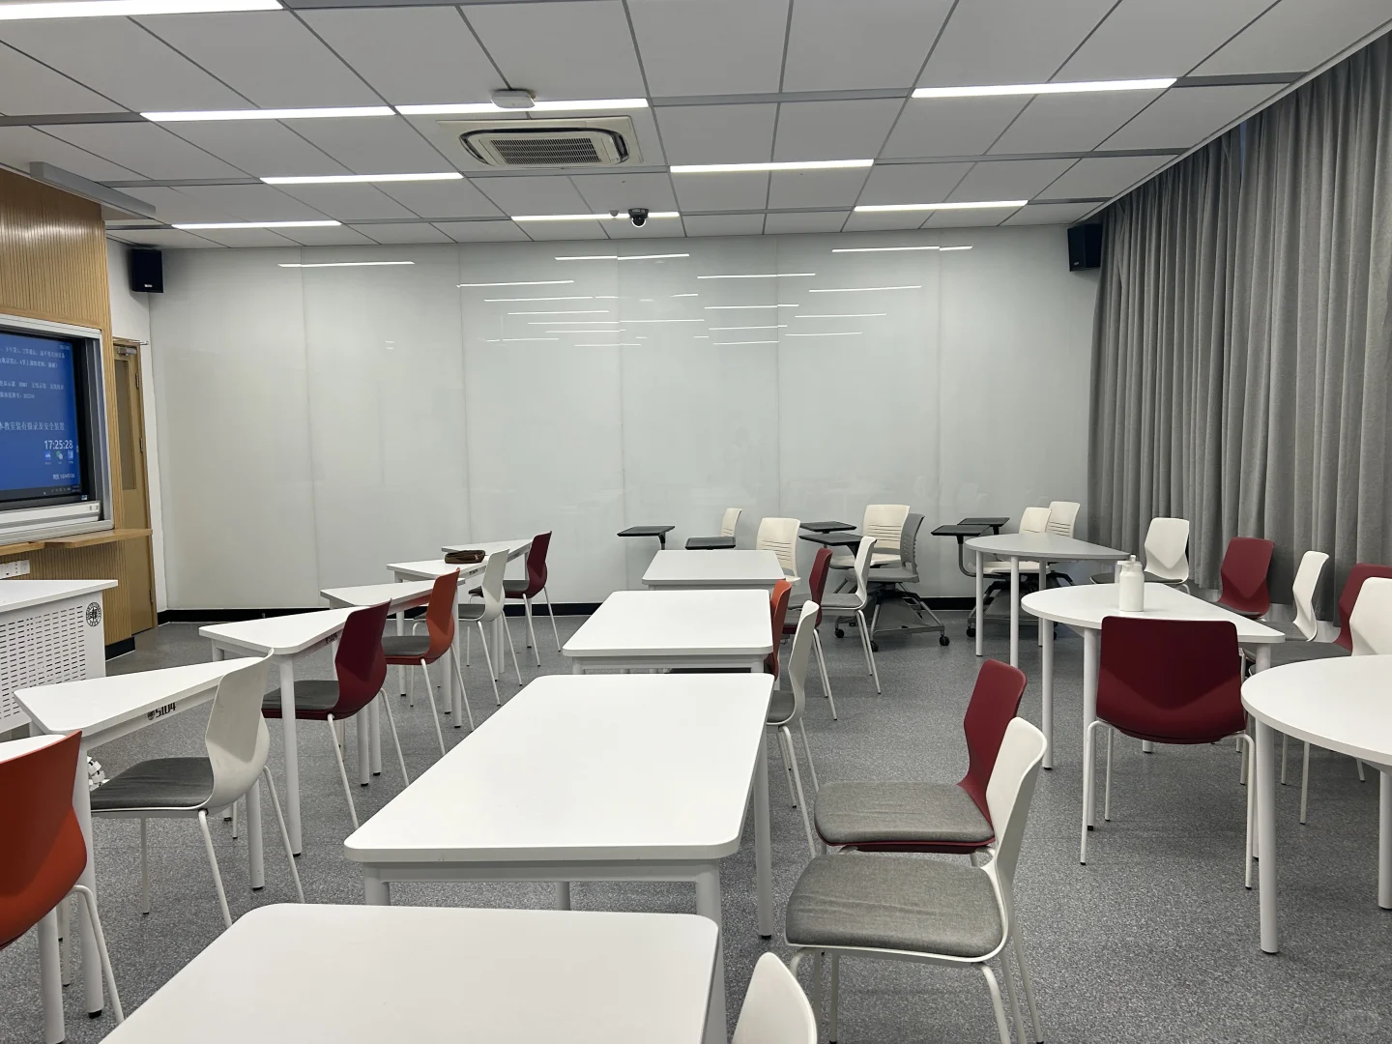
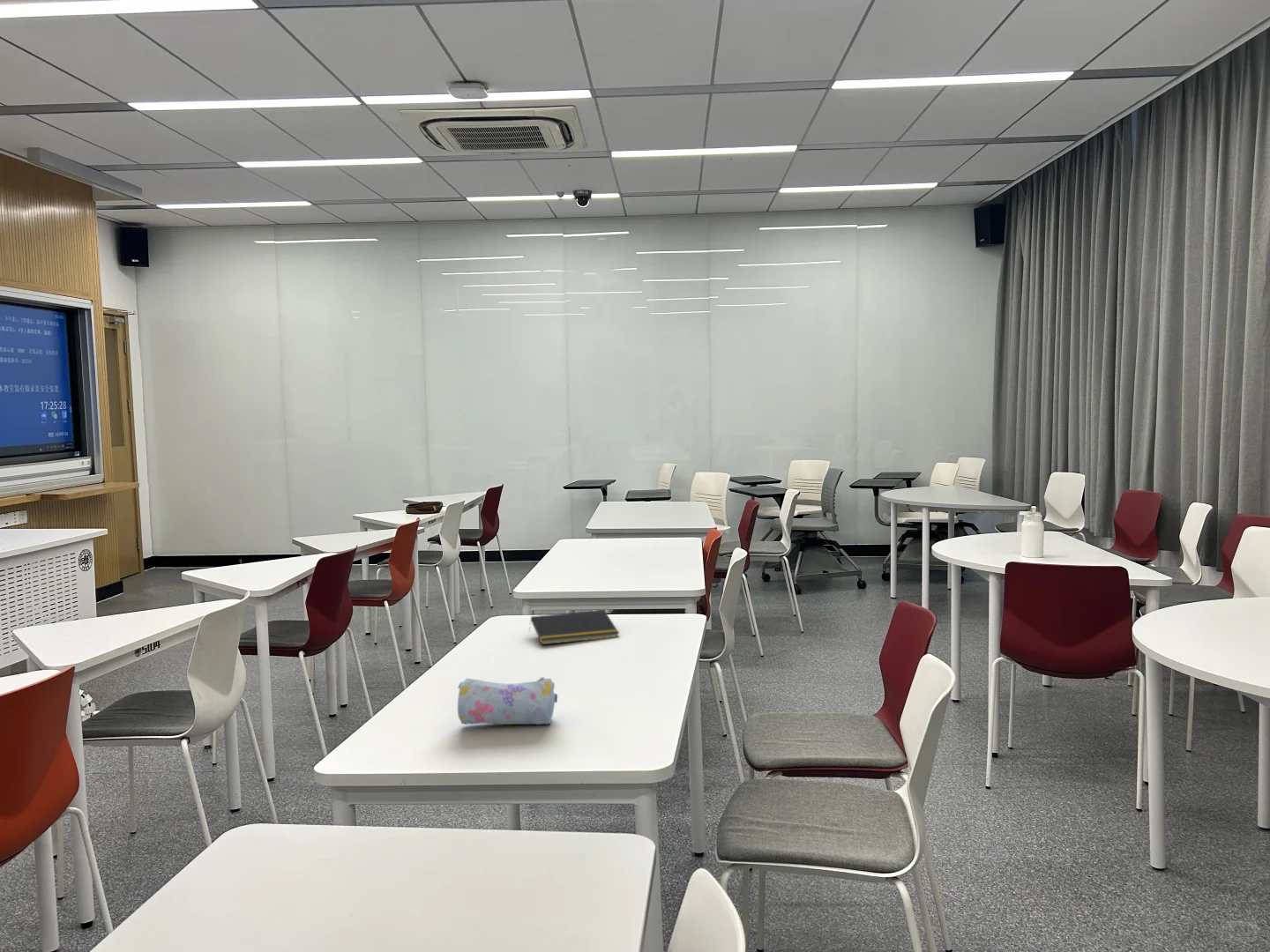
+ pencil case [457,676,558,725]
+ notepad [528,609,620,646]
